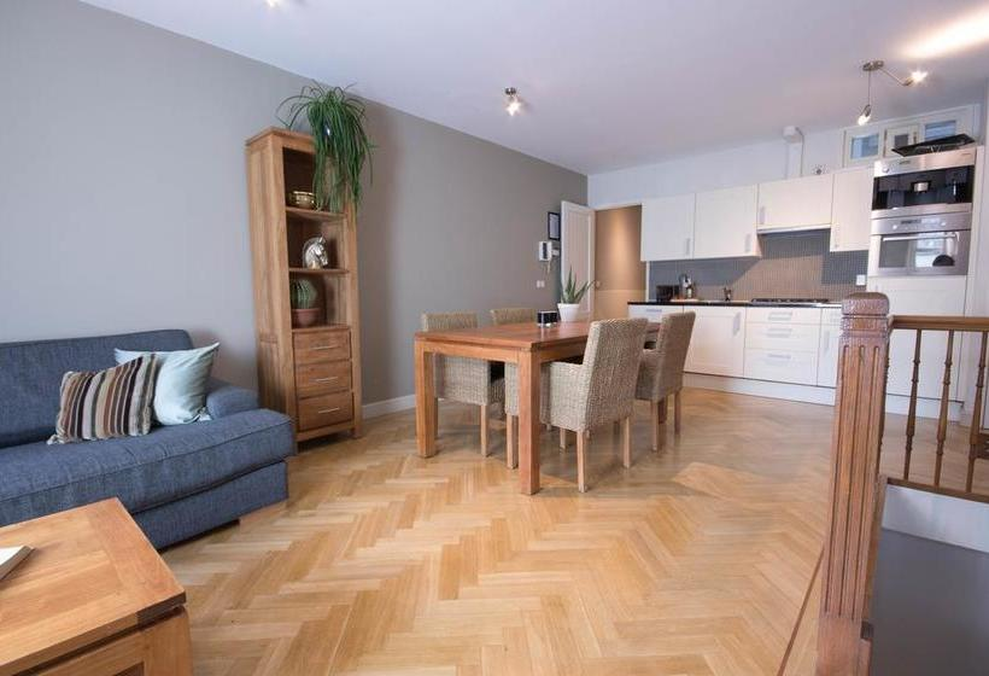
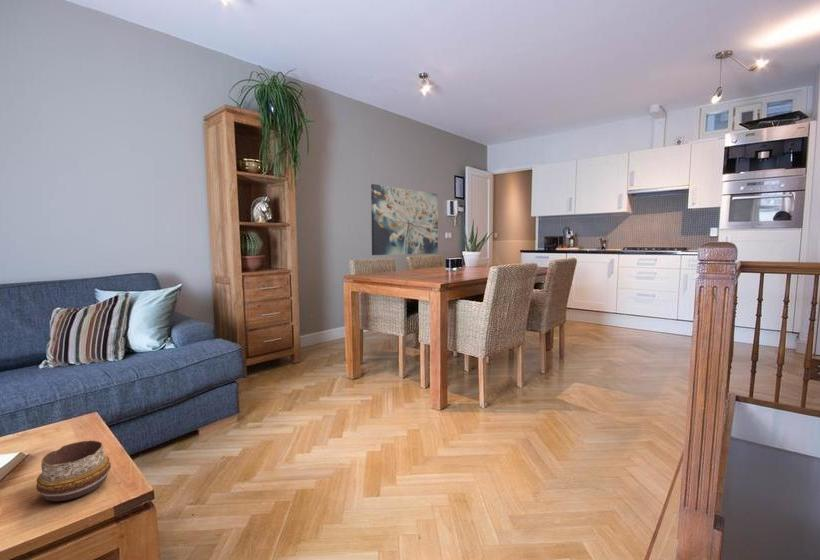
+ wall art [370,183,439,256]
+ decorative bowl [35,440,112,502]
